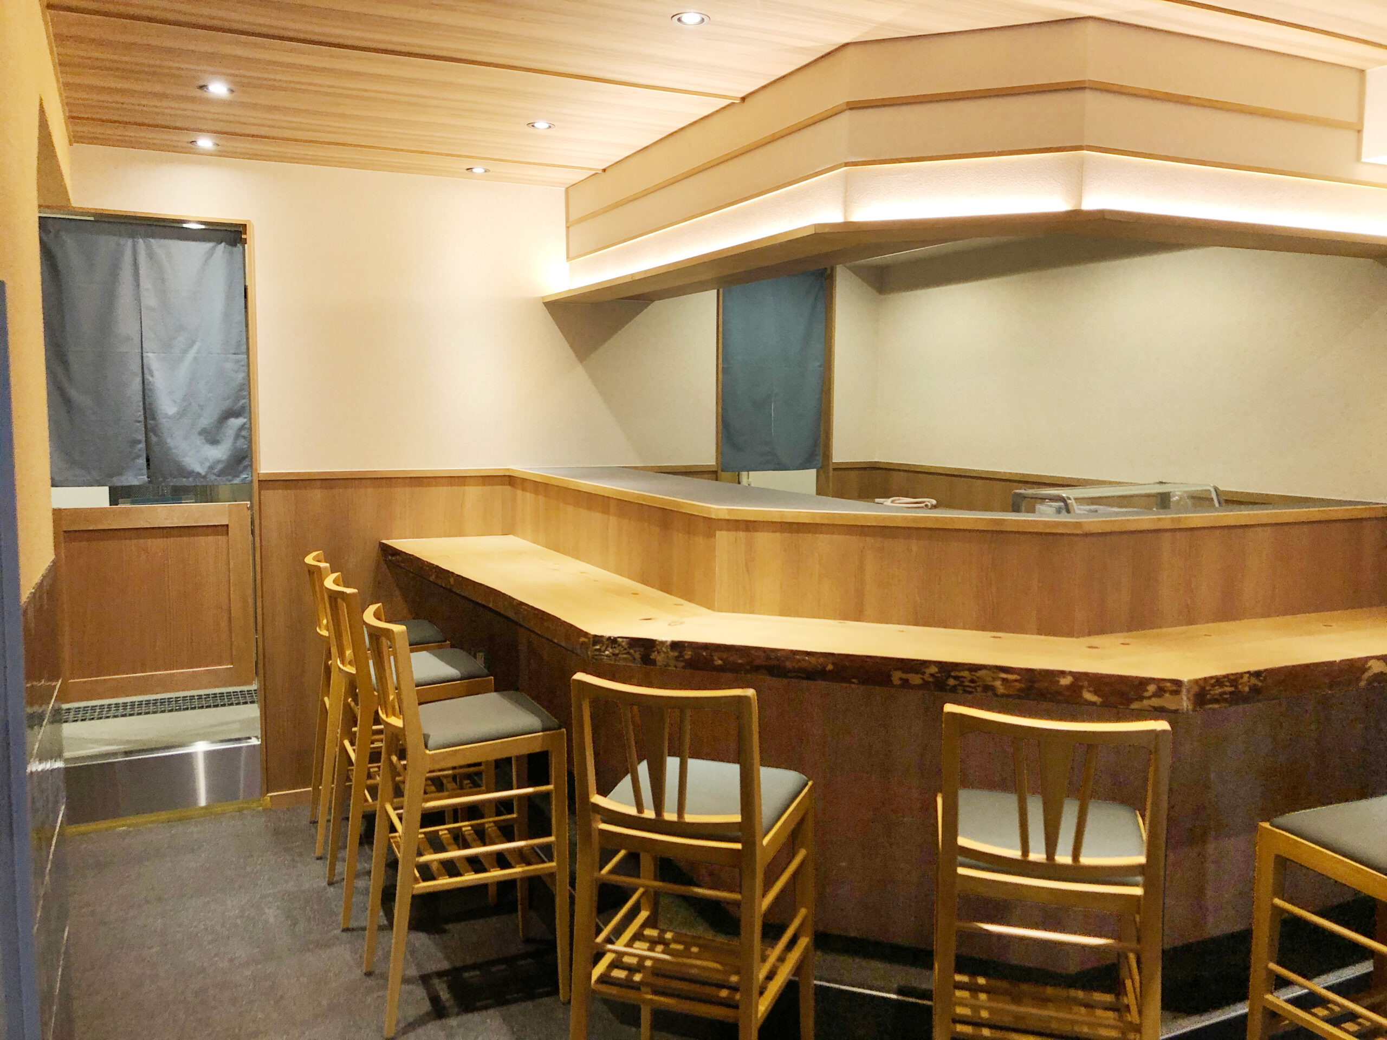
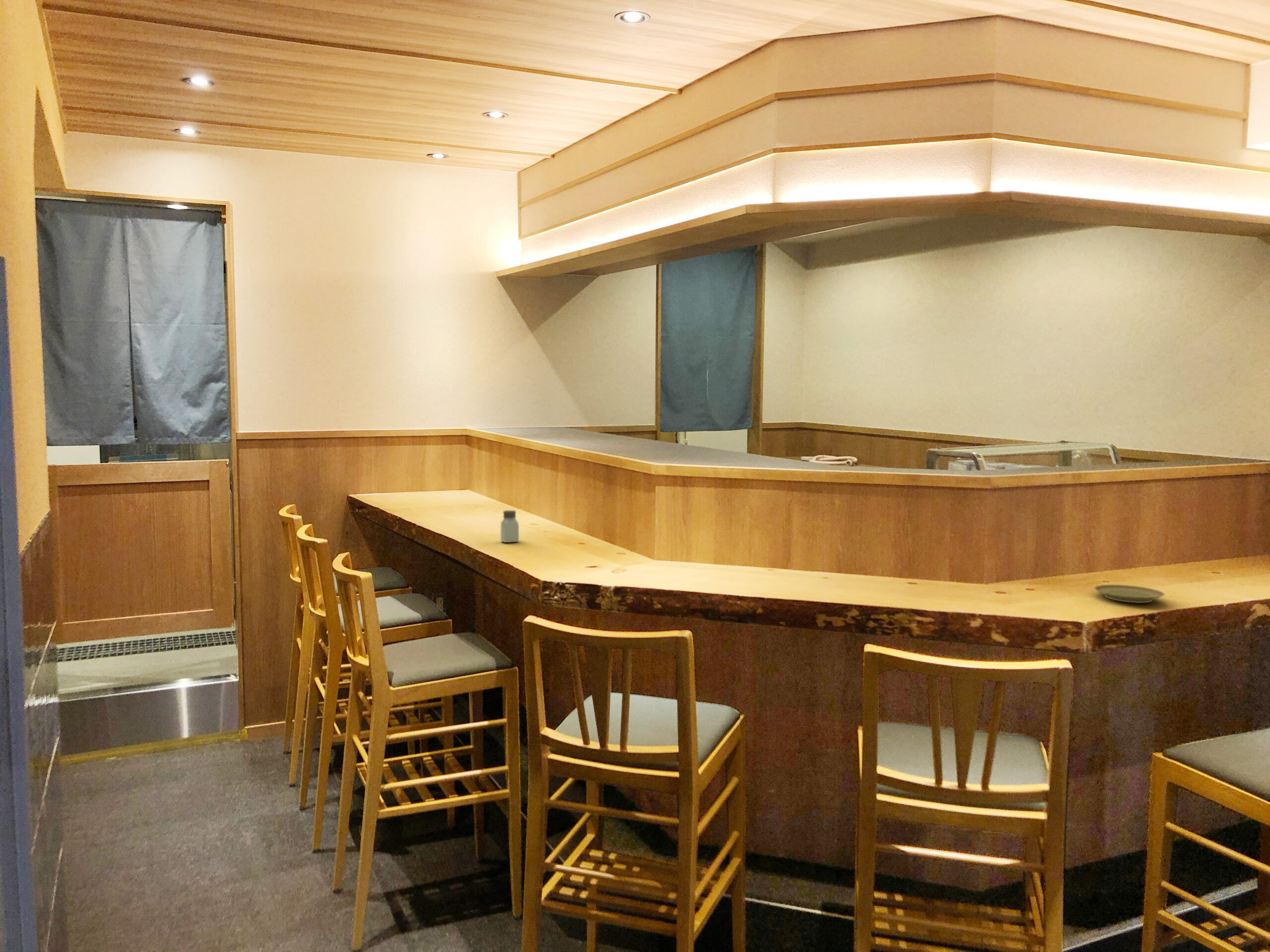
+ plate [1093,584,1165,603]
+ saltshaker [500,510,519,543]
